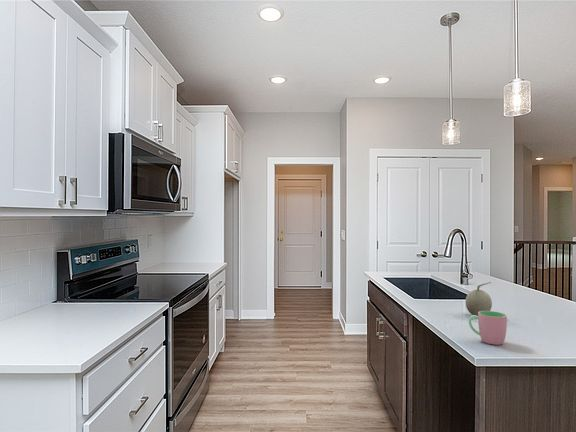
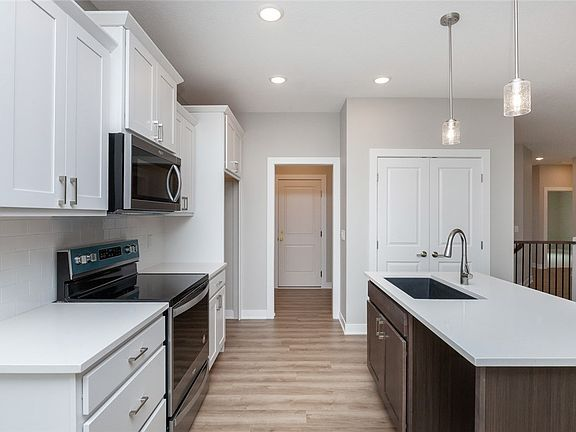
- cup [468,310,508,346]
- fruit [465,281,493,316]
